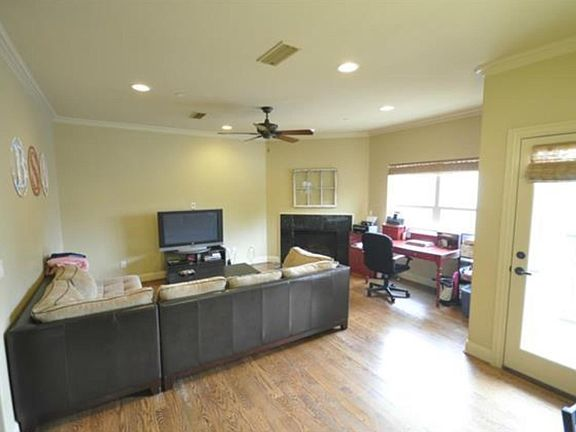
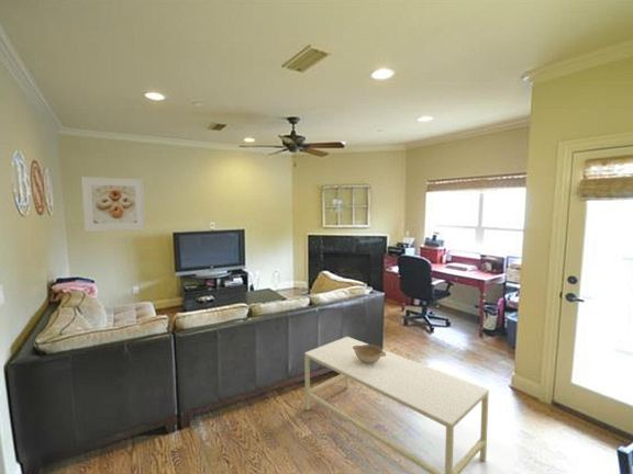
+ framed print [80,176,146,233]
+ coffee table [303,336,490,474]
+ decorative bowl [353,343,387,363]
